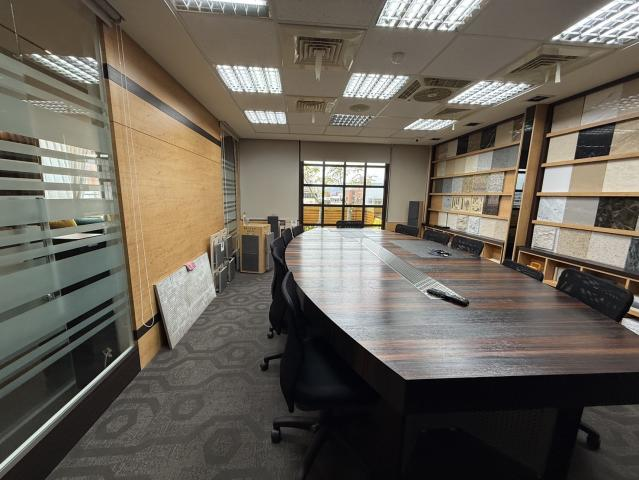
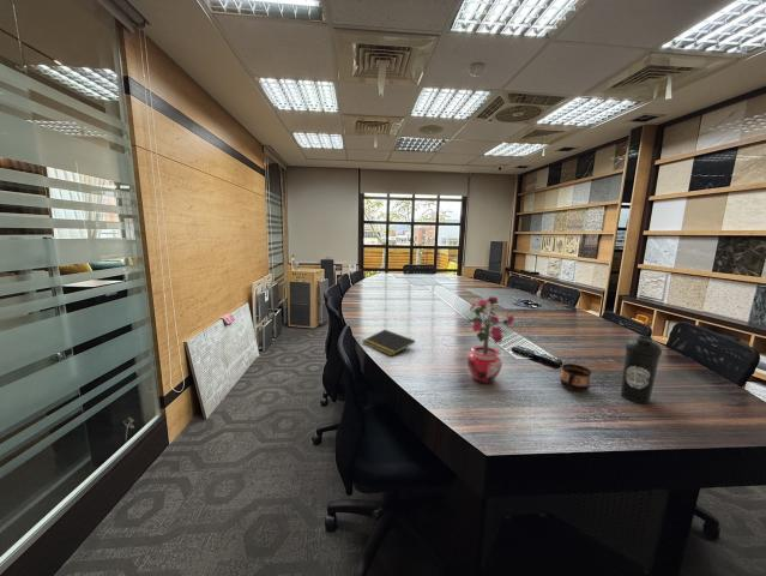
+ water bottle [620,335,663,404]
+ cup [559,362,592,394]
+ notepad [361,329,416,358]
+ potted plant [463,295,515,385]
